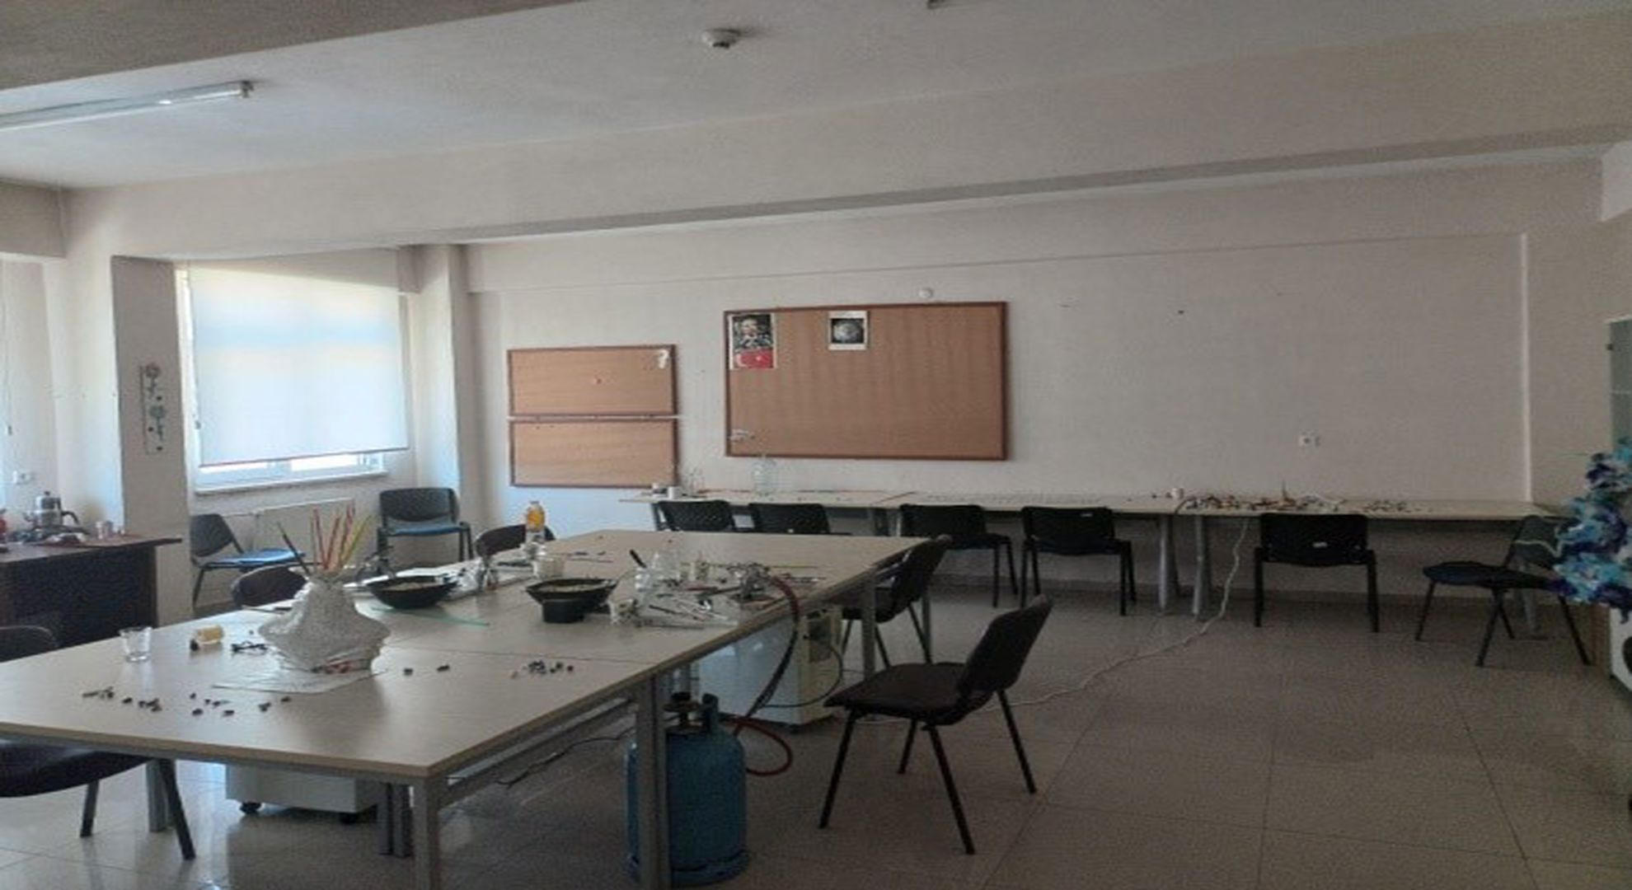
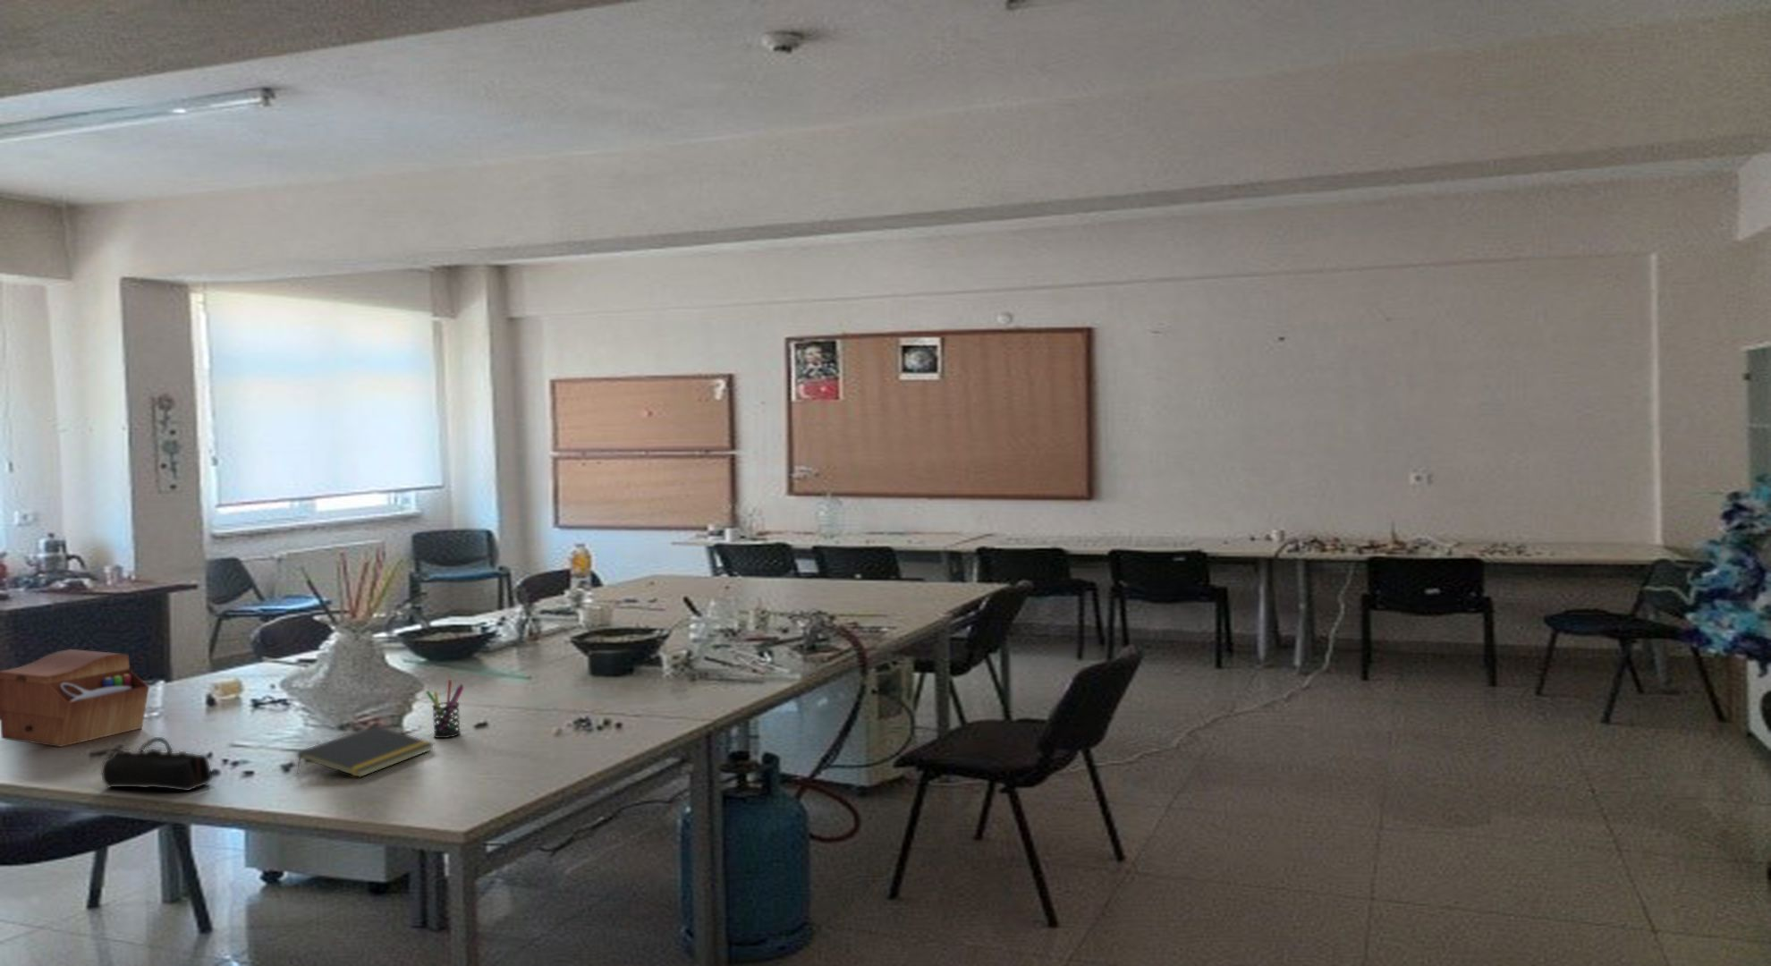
+ pen holder [425,679,464,739]
+ notepad [296,724,435,778]
+ sewing box [0,648,150,748]
+ pencil case [100,736,213,791]
